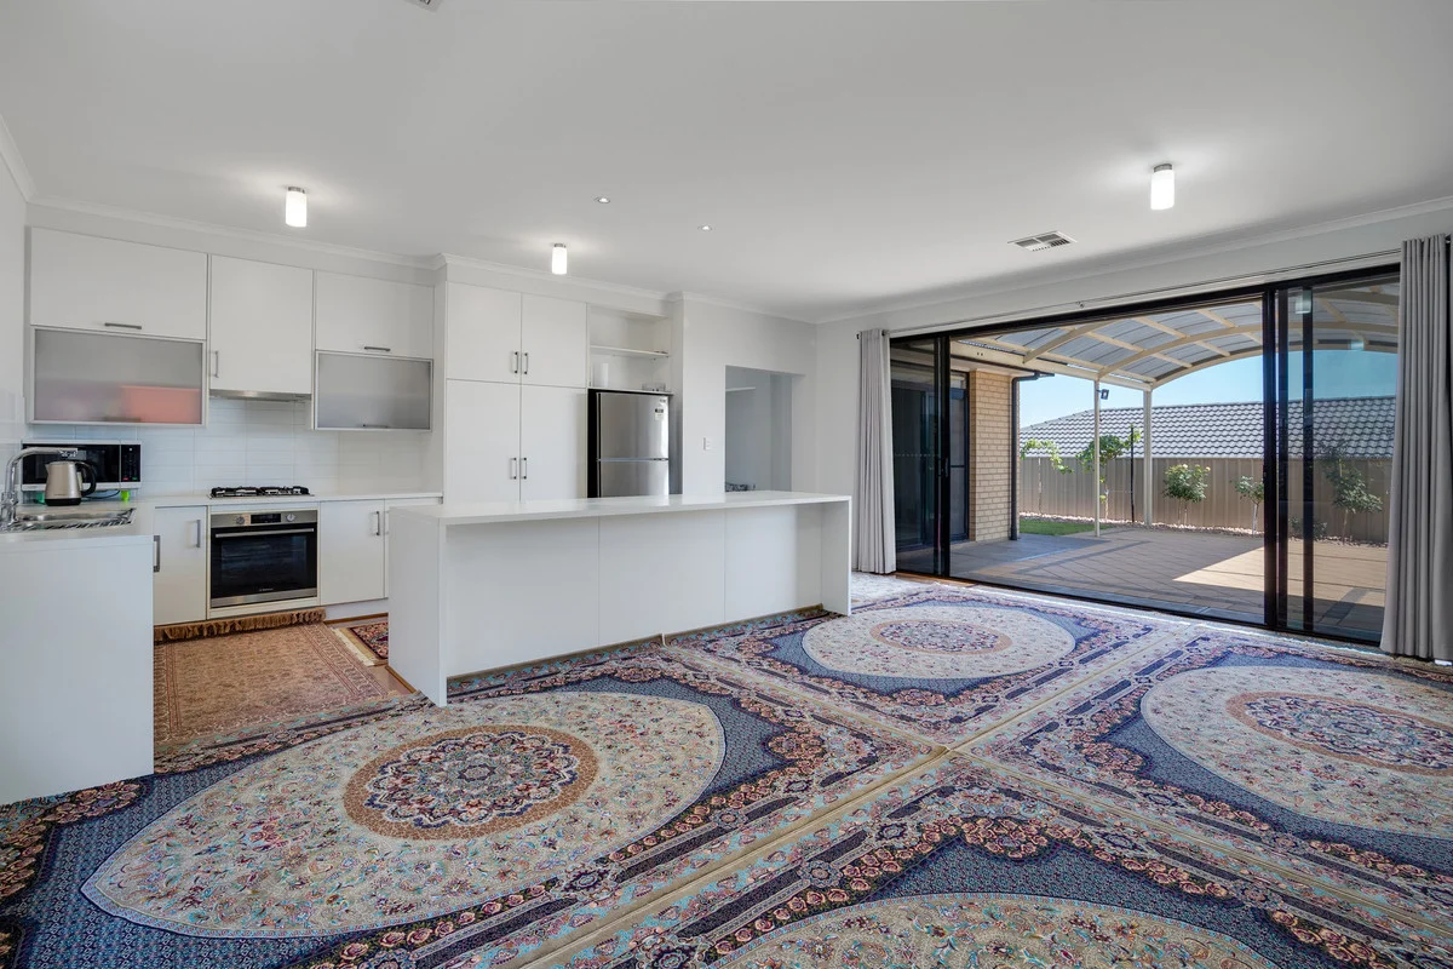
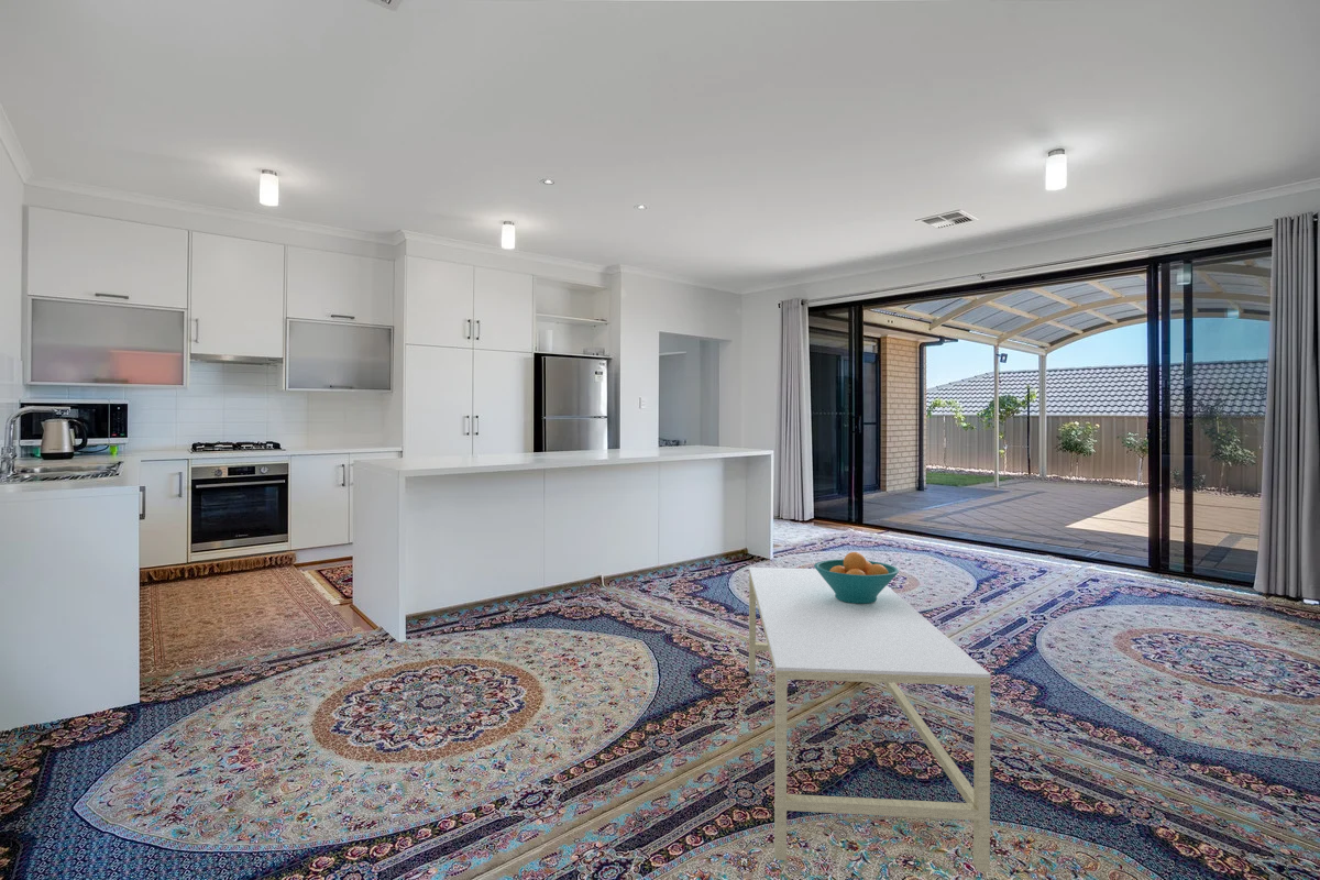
+ fruit bowl [813,551,900,604]
+ coffee table [748,566,992,873]
